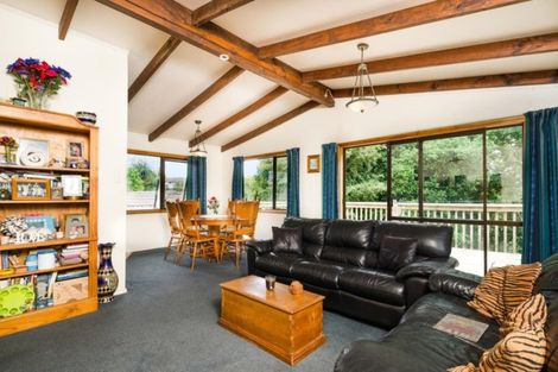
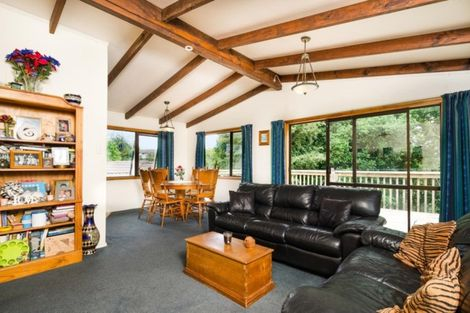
- magazine [432,313,490,343]
